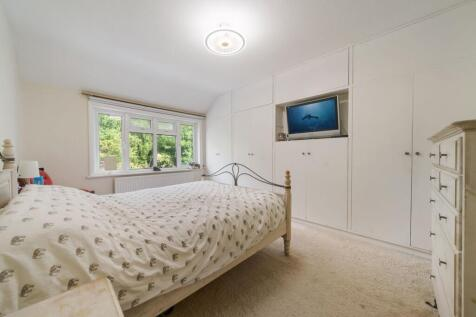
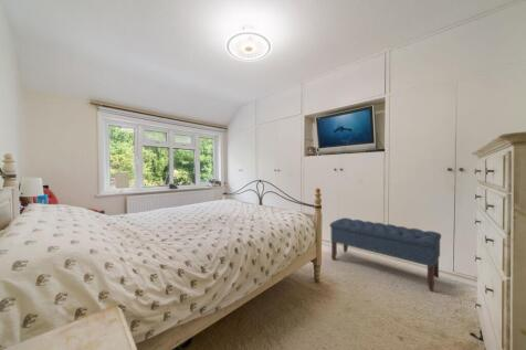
+ bench [329,216,442,293]
